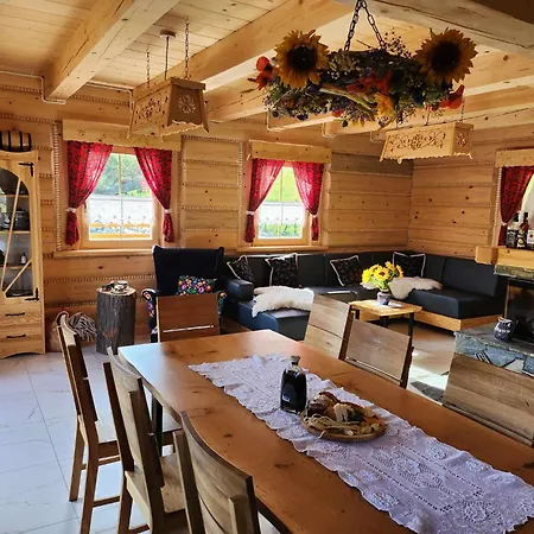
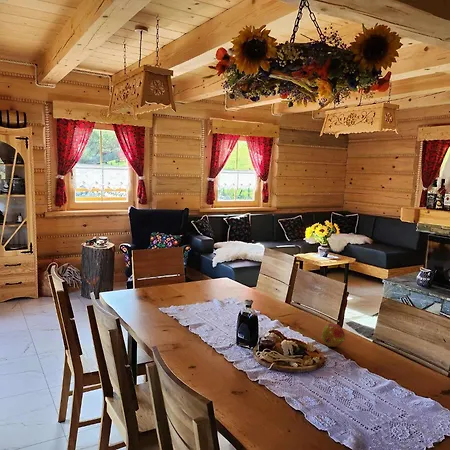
+ fruit [320,322,346,348]
